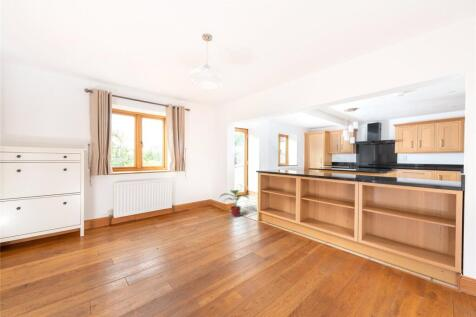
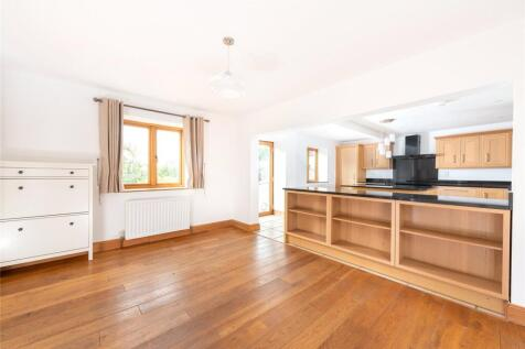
- potted plant [219,189,250,218]
